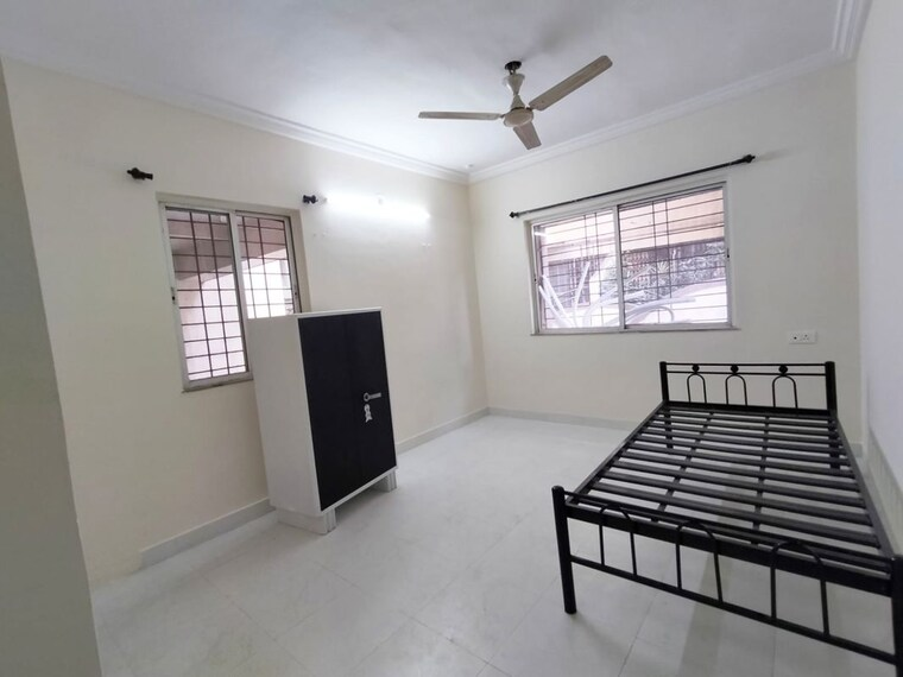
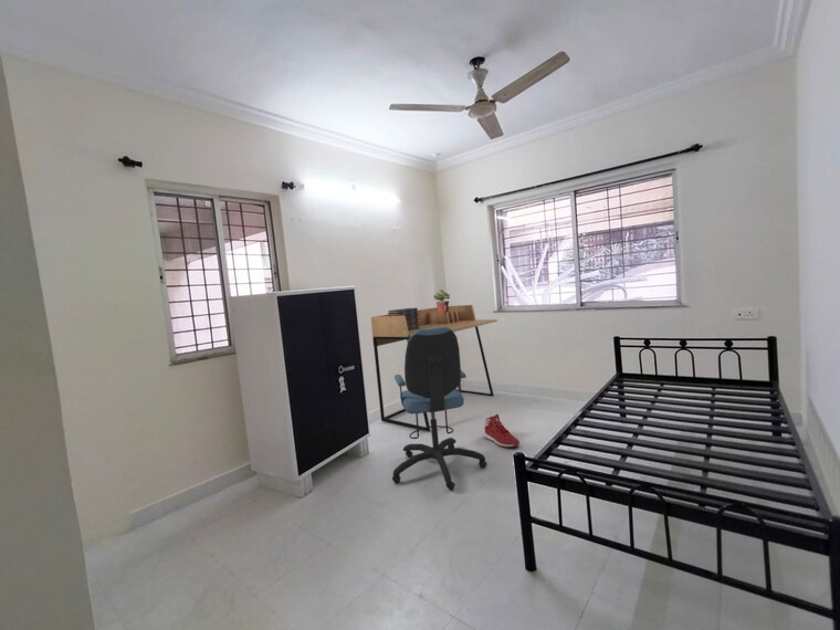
+ office chair [391,327,489,491]
+ book stack [387,307,419,330]
+ desk [370,304,498,432]
+ potted plant [432,288,452,313]
+ sneaker [483,413,521,449]
